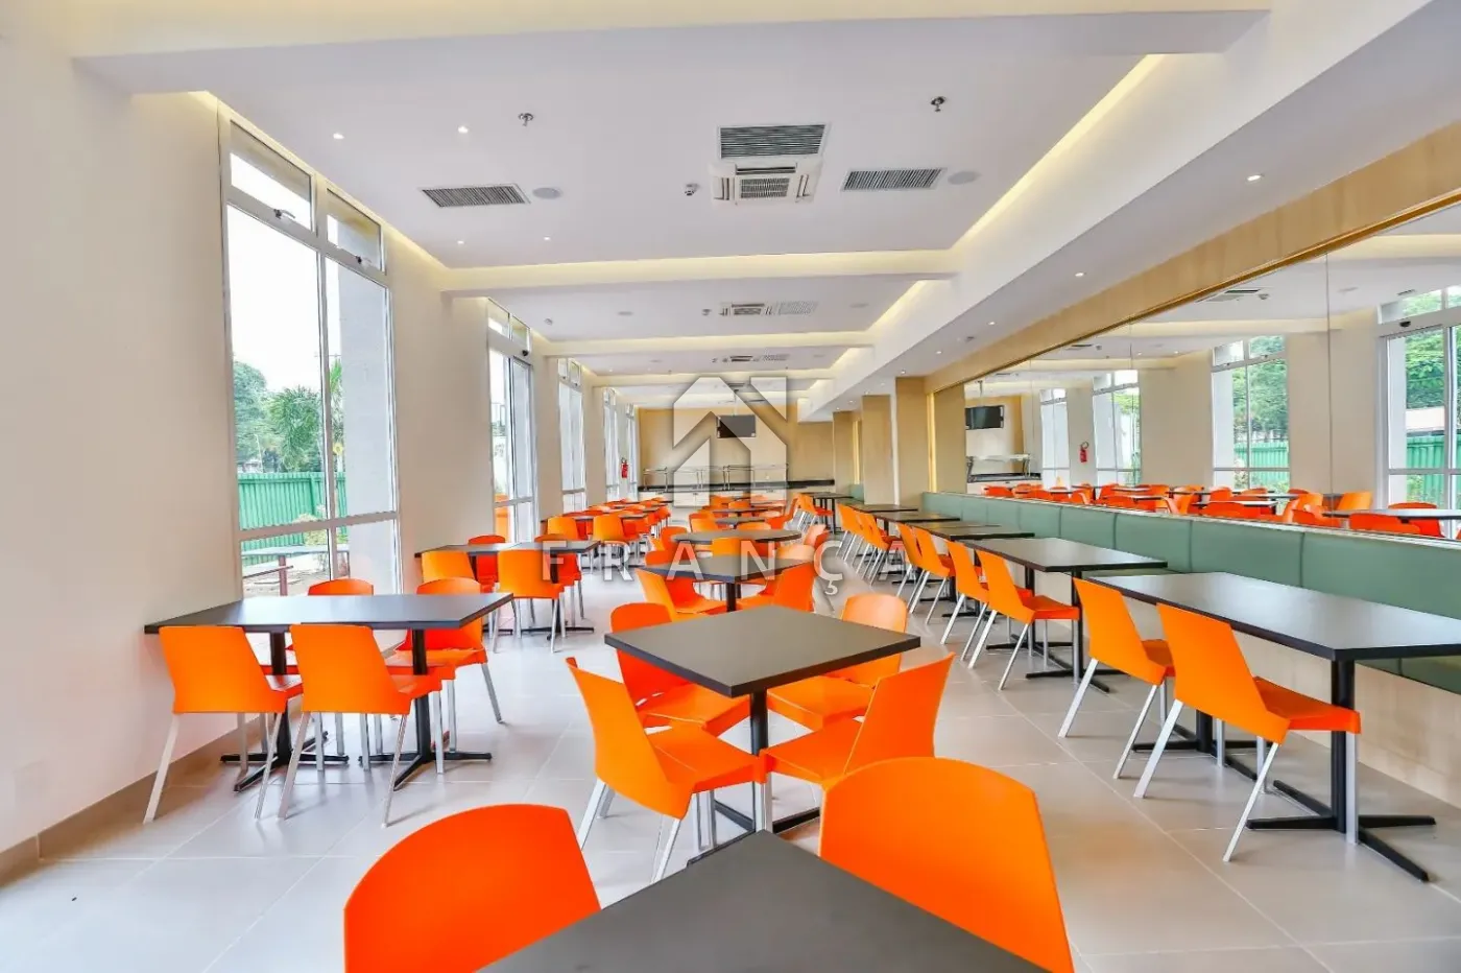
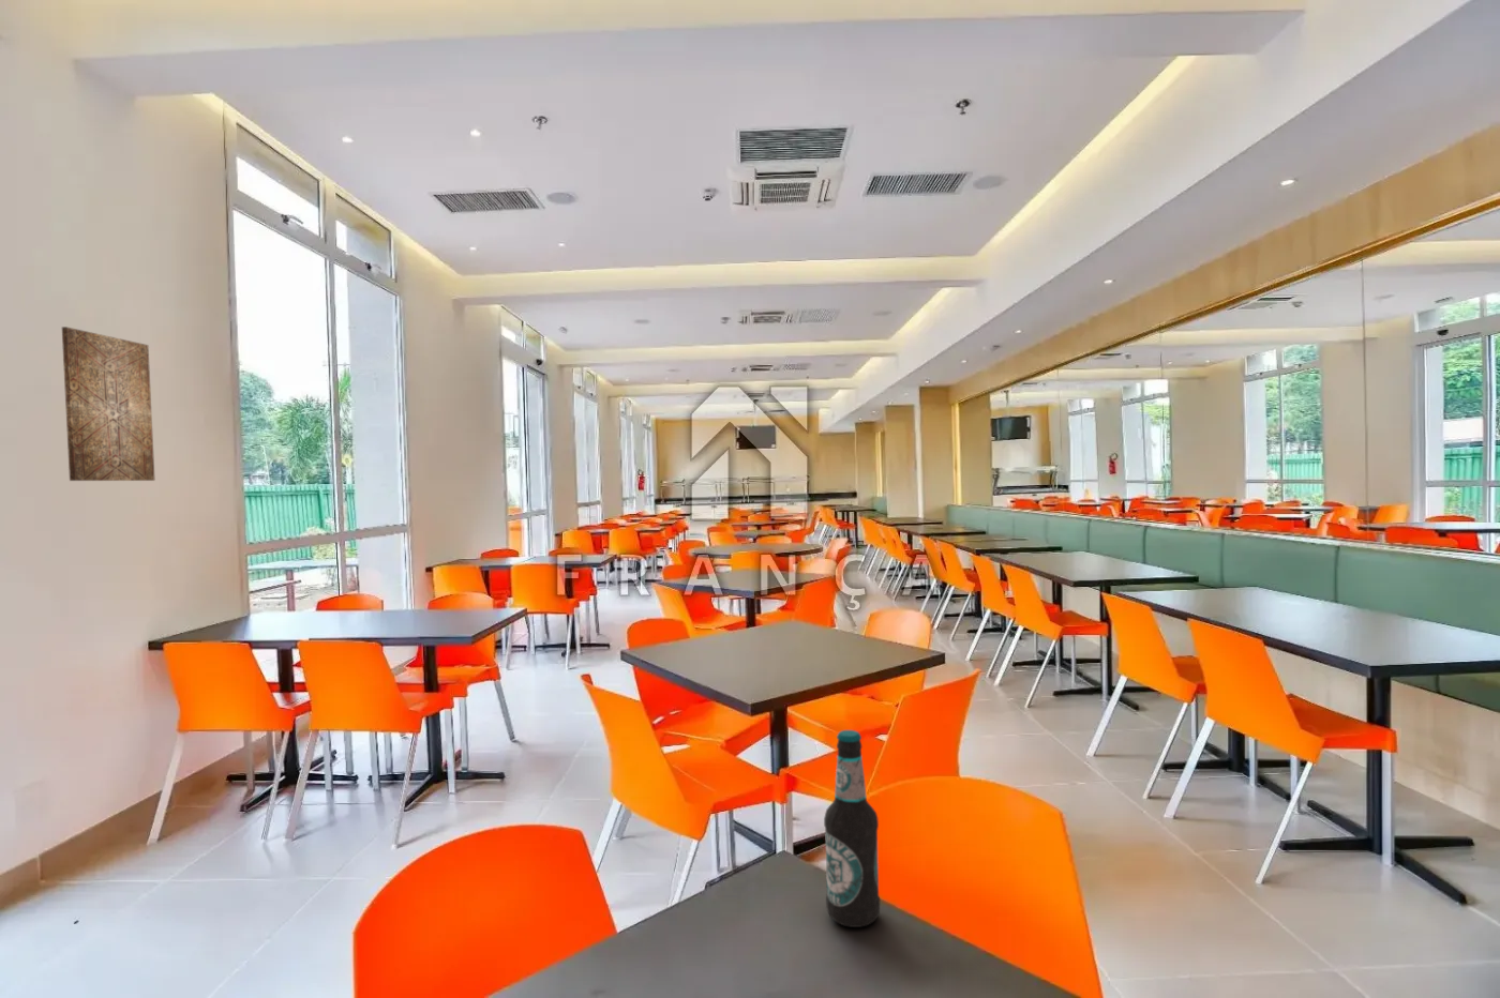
+ wall art [61,325,156,482]
+ bottle [822,730,880,929]
